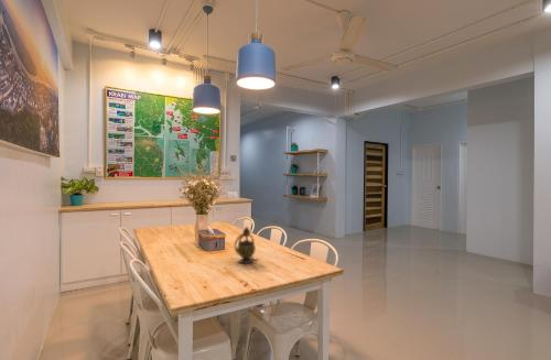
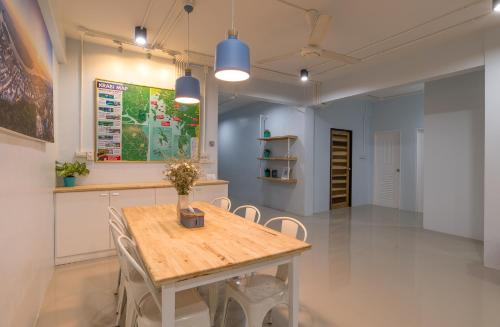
- teapot [234,226,260,265]
